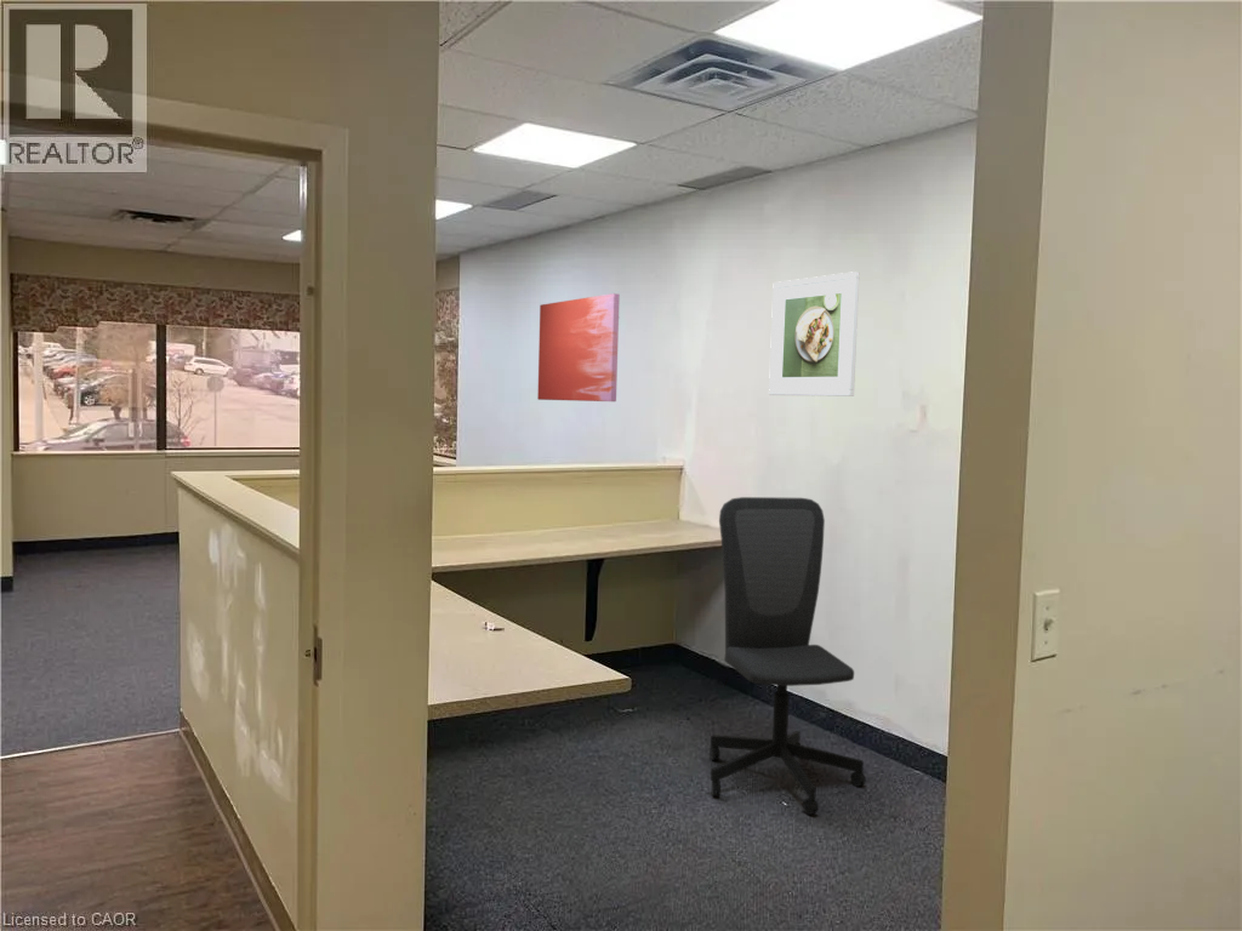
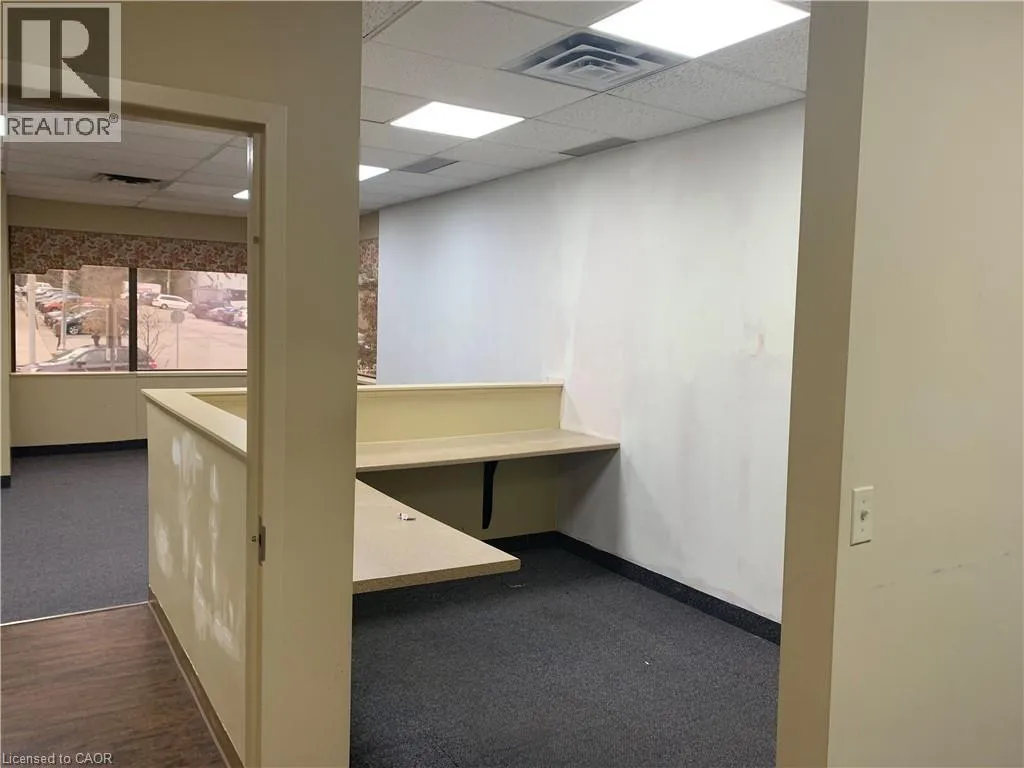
- wall art [536,292,621,402]
- office chair [708,496,867,816]
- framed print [768,270,861,398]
